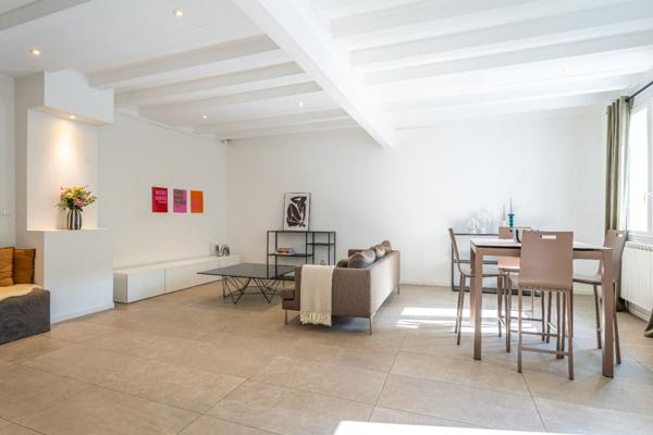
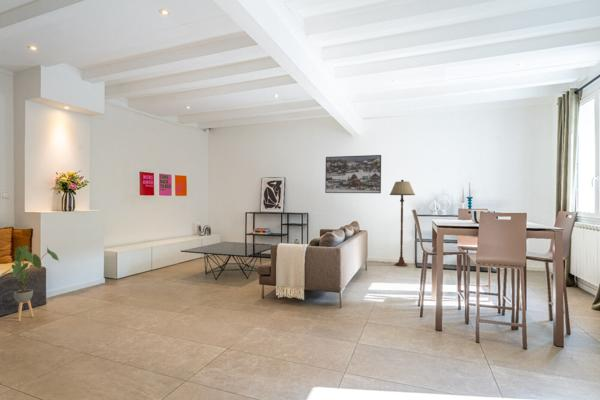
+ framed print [324,154,382,194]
+ house plant [1,244,60,322]
+ floor lamp [389,179,416,268]
